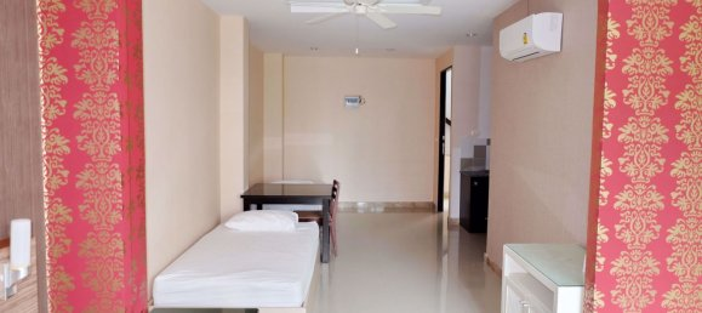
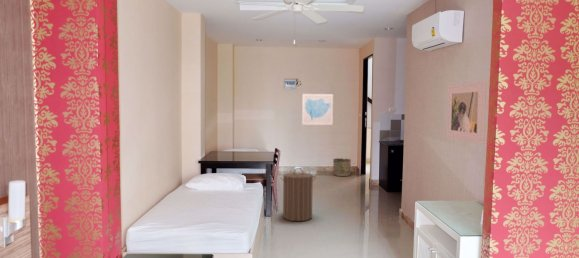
+ wall art [301,93,334,126]
+ laundry hamper [279,167,317,222]
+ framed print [445,80,487,145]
+ bucket [332,157,352,177]
